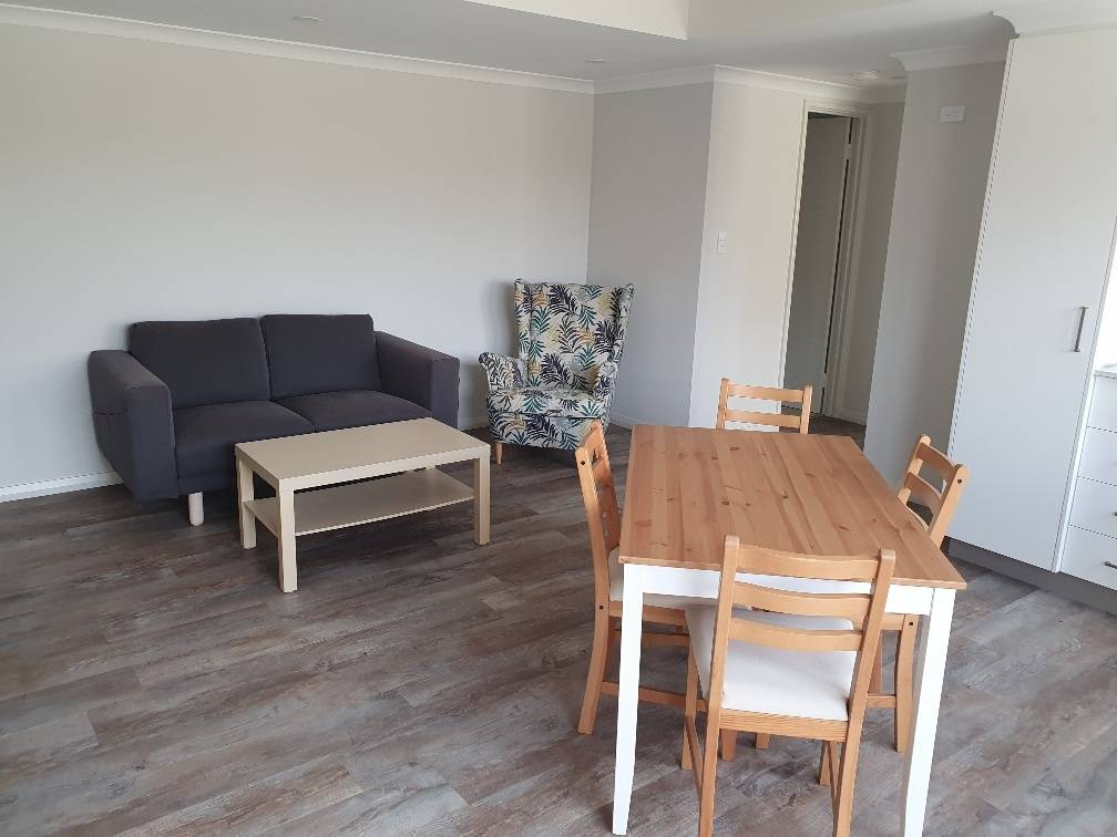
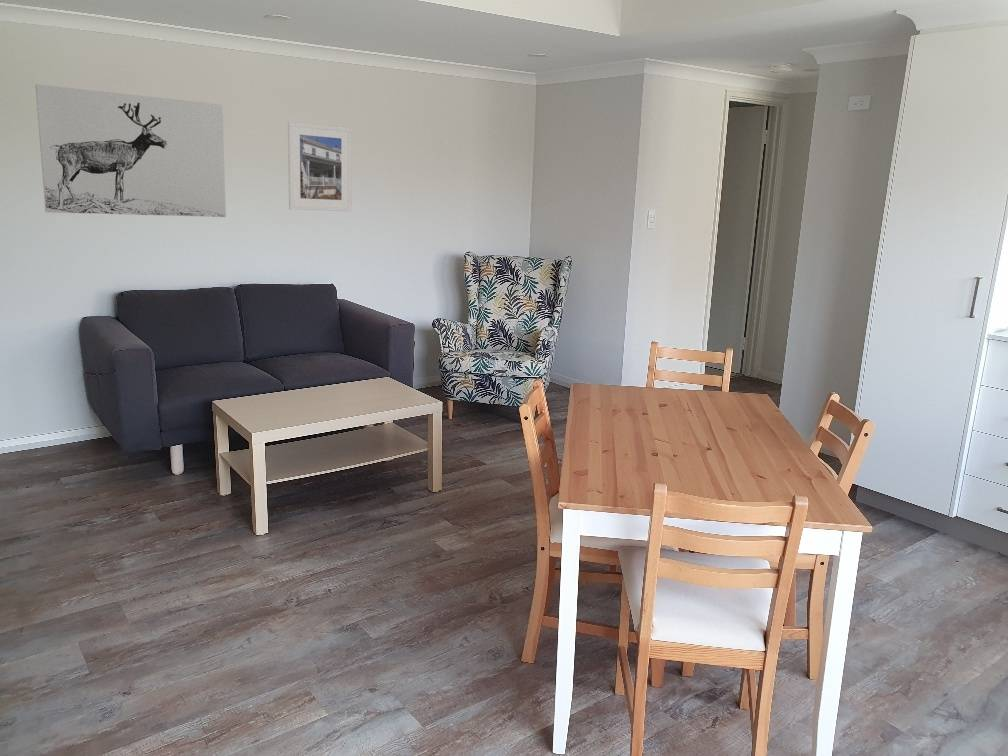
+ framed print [287,121,353,212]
+ wall art [34,84,227,218]
